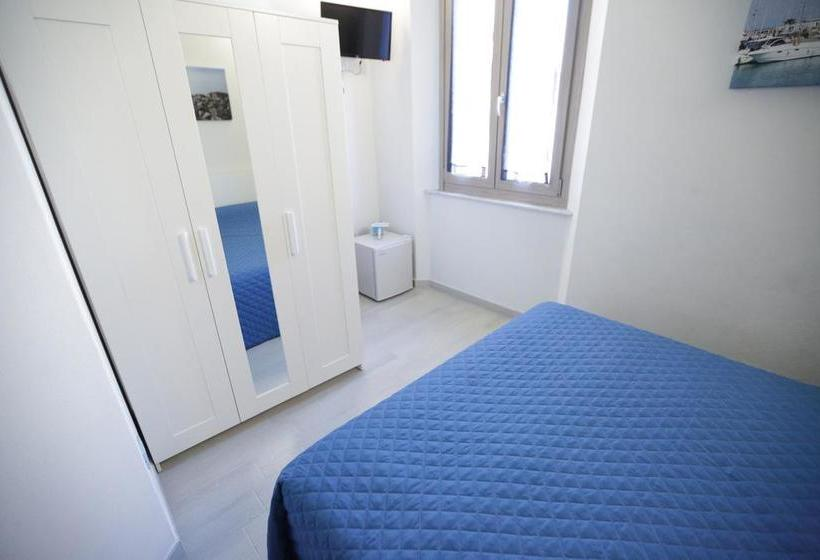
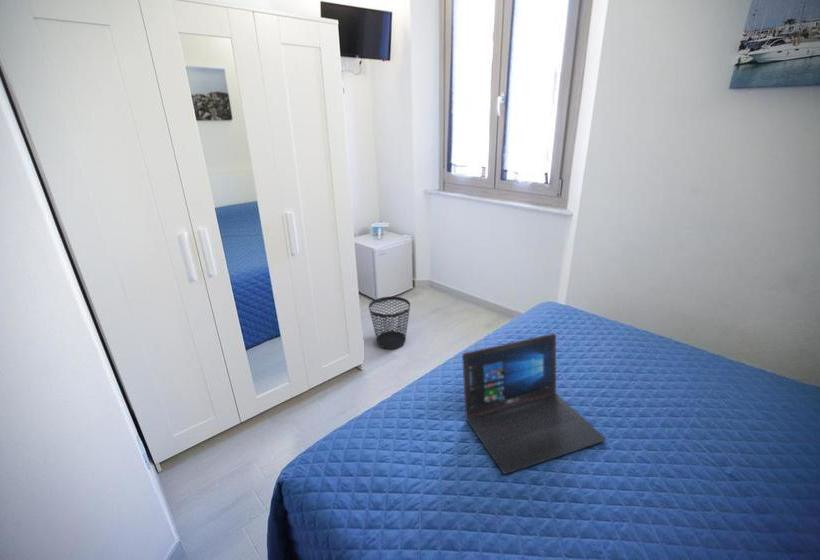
+ laptop [461,332,607,475]
+ wastebasket [368,296,411,350]
